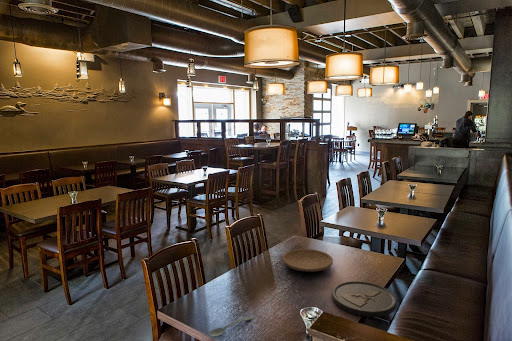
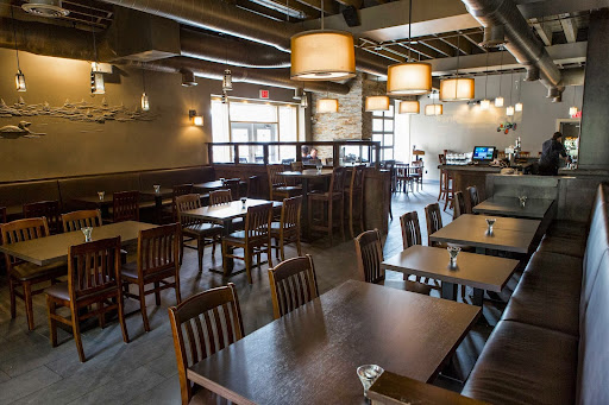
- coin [331,280,398,318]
- spoon [208,316,253,338]
- plate [282,248,334,272]
